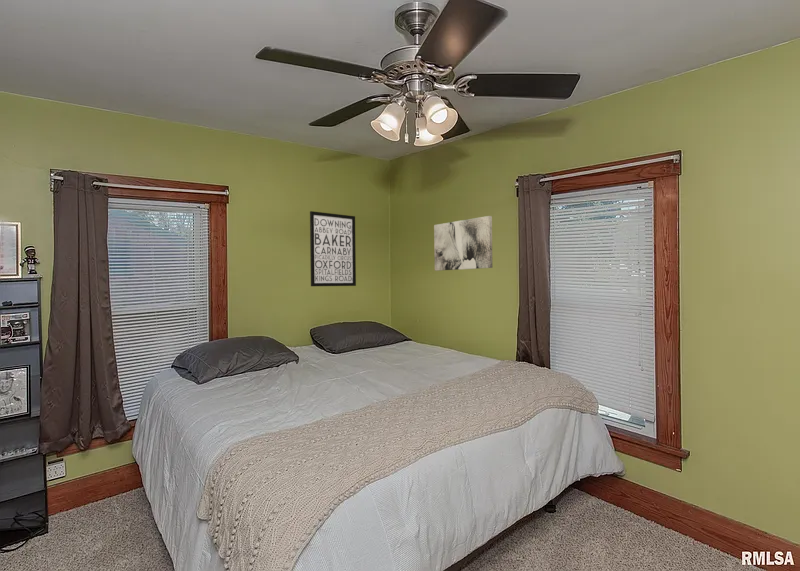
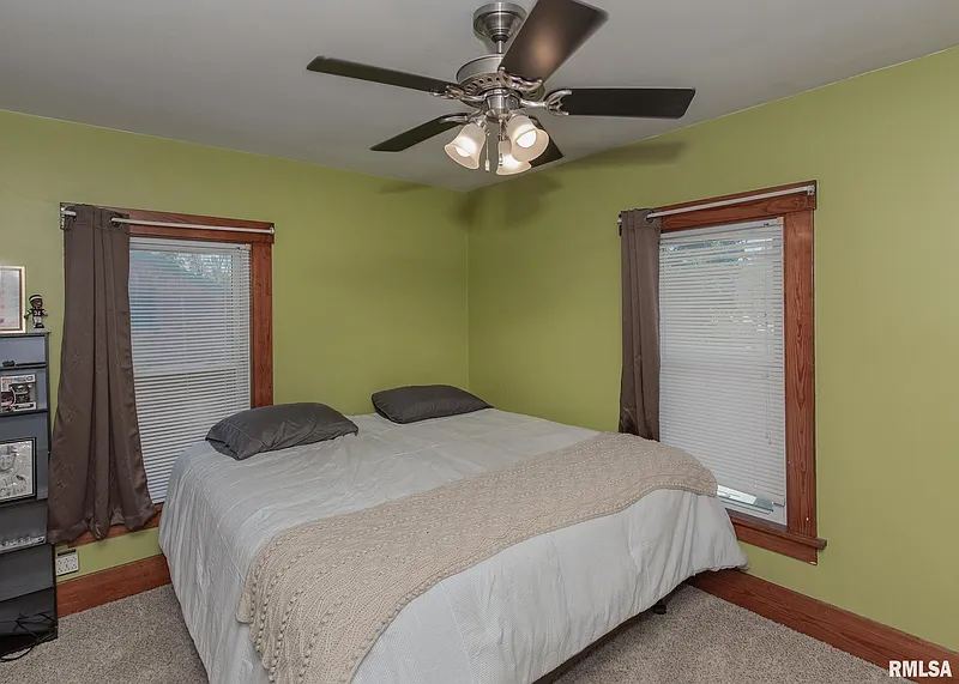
- wall art [309,210,357,287]
- wall art [433,215,493,272]
